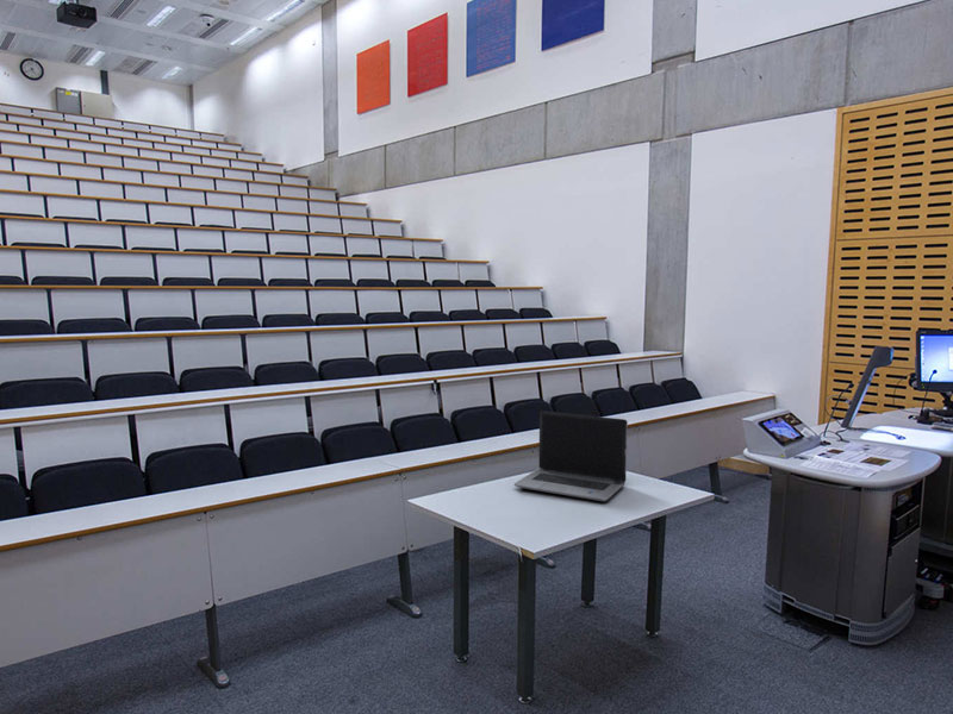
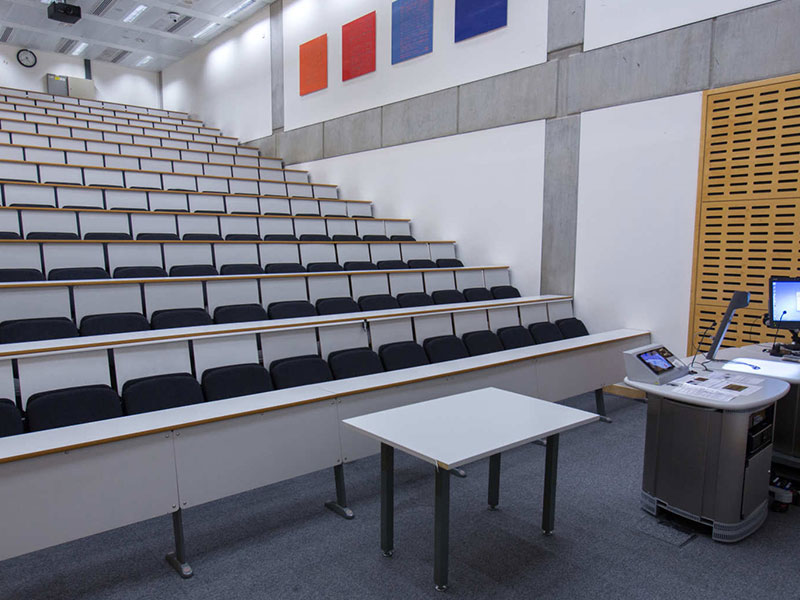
- laptop computer [513,411,629,502]
